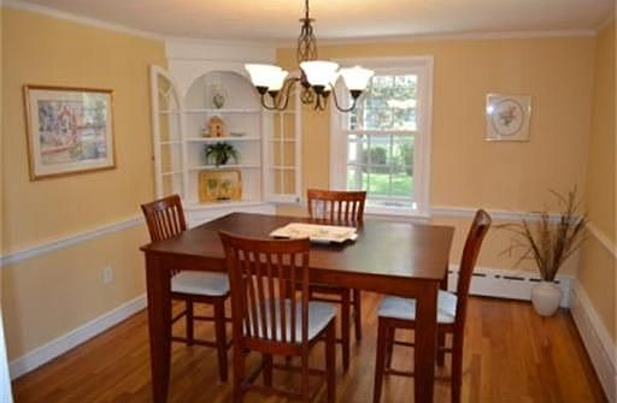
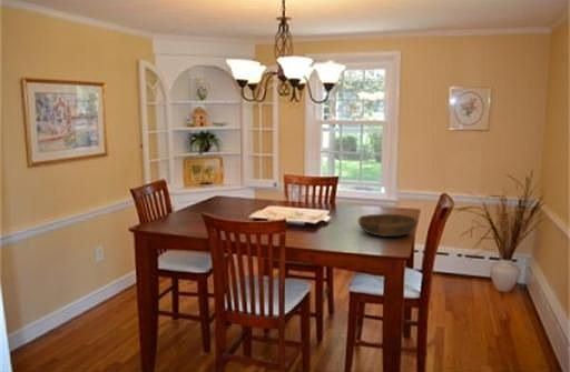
+ bowl [357,213,419,238]
